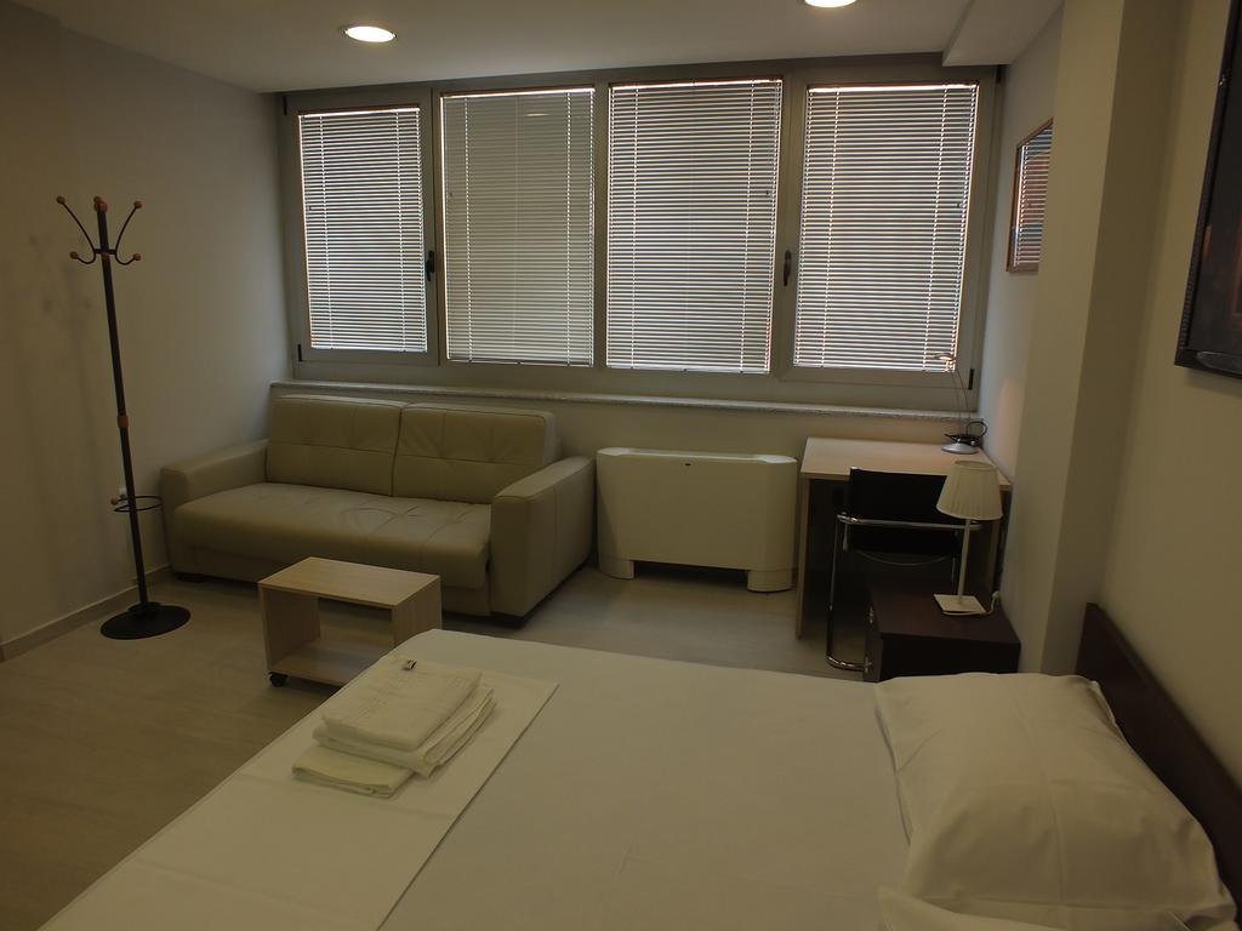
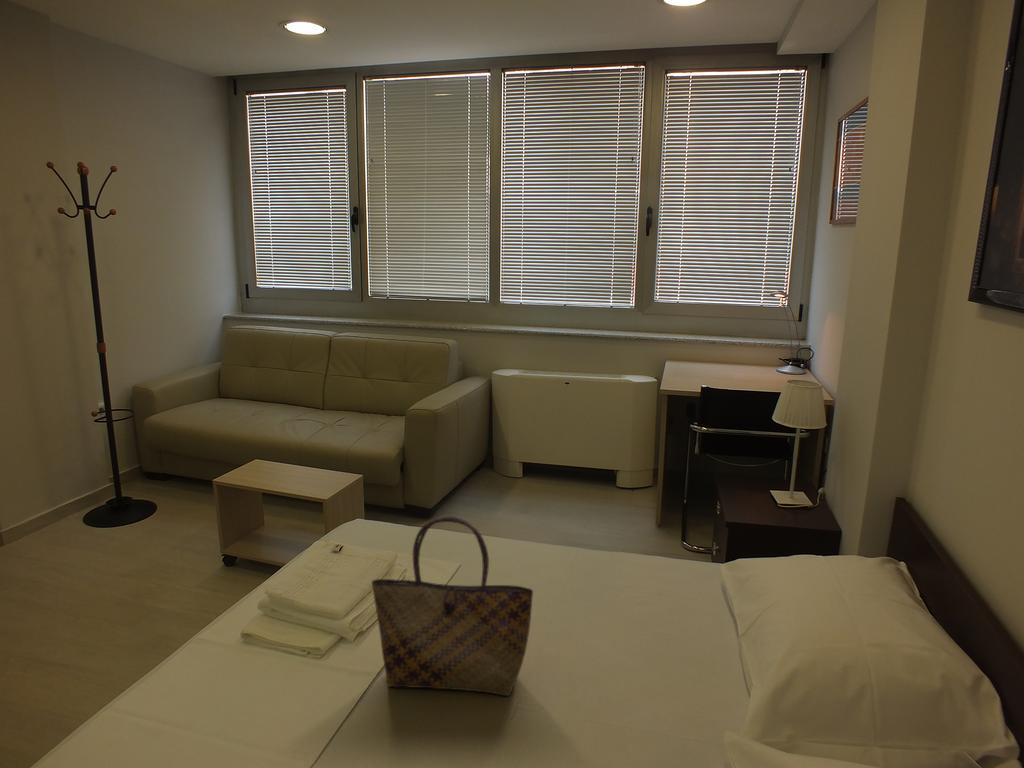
+ tote bag [371,515,534,697]
